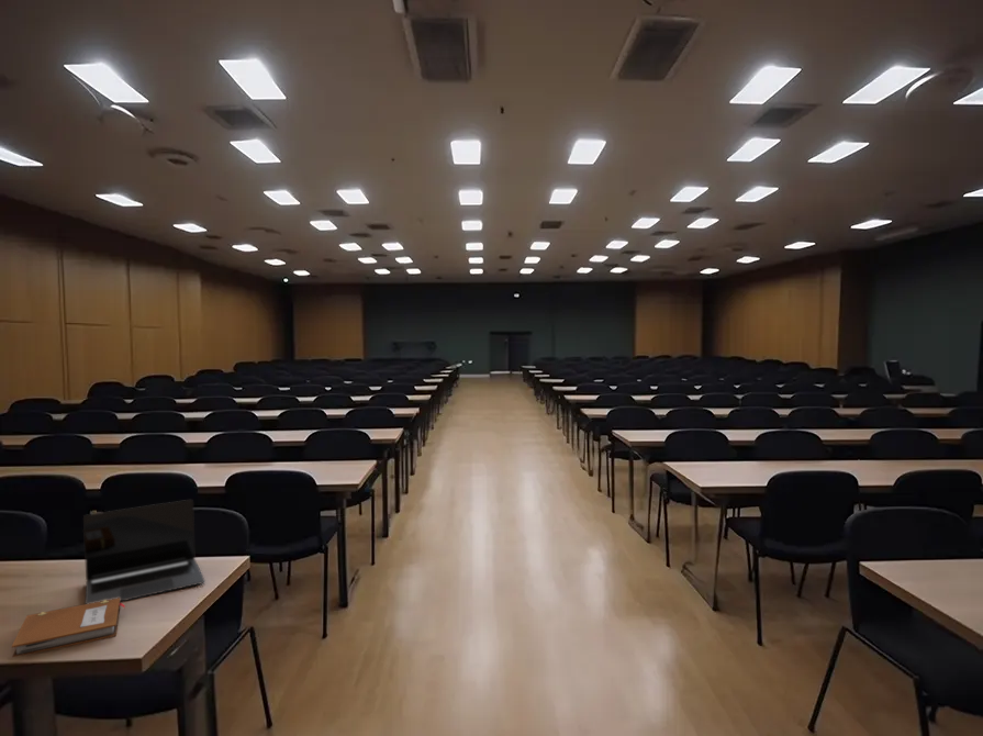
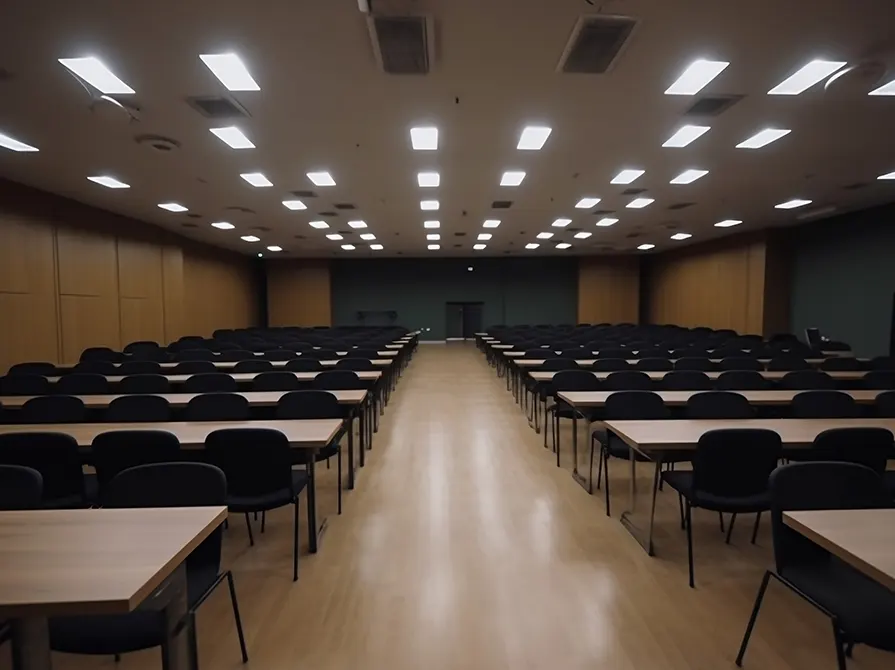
- laptop [82,499,205,604]
- notebook [11,598,126,658]
